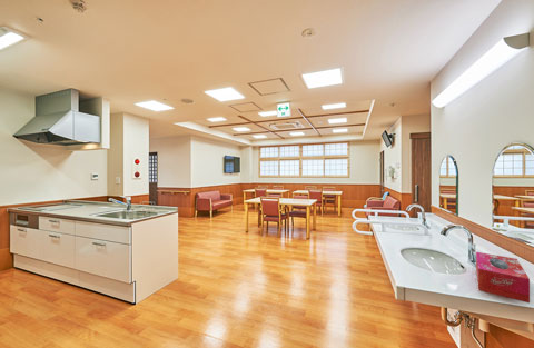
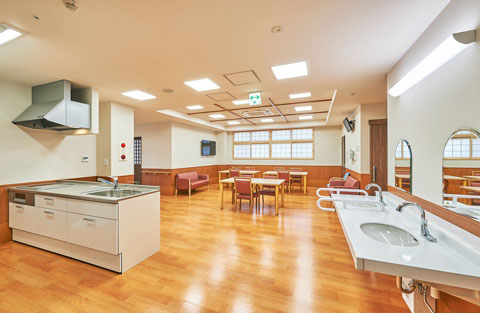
- tissue box [475,251,531,304]
